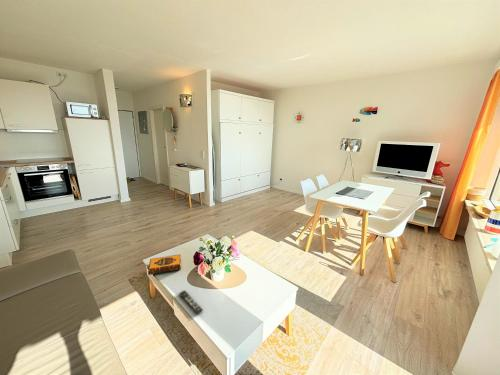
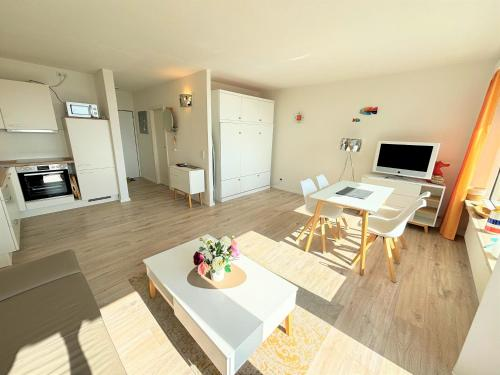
- hardback book [147,254,182,276]
- remote control [178,289,204,316]
